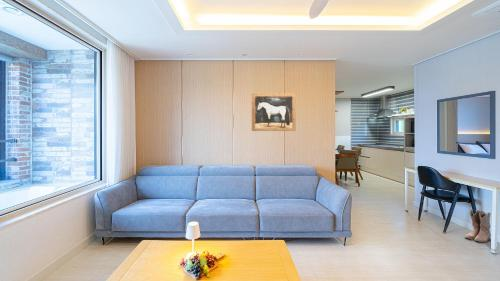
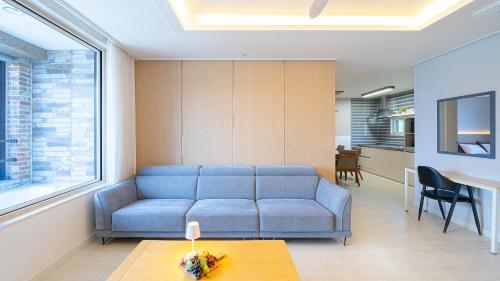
- boots [464,208,492,243]
- wall art [251,93,297,132]
